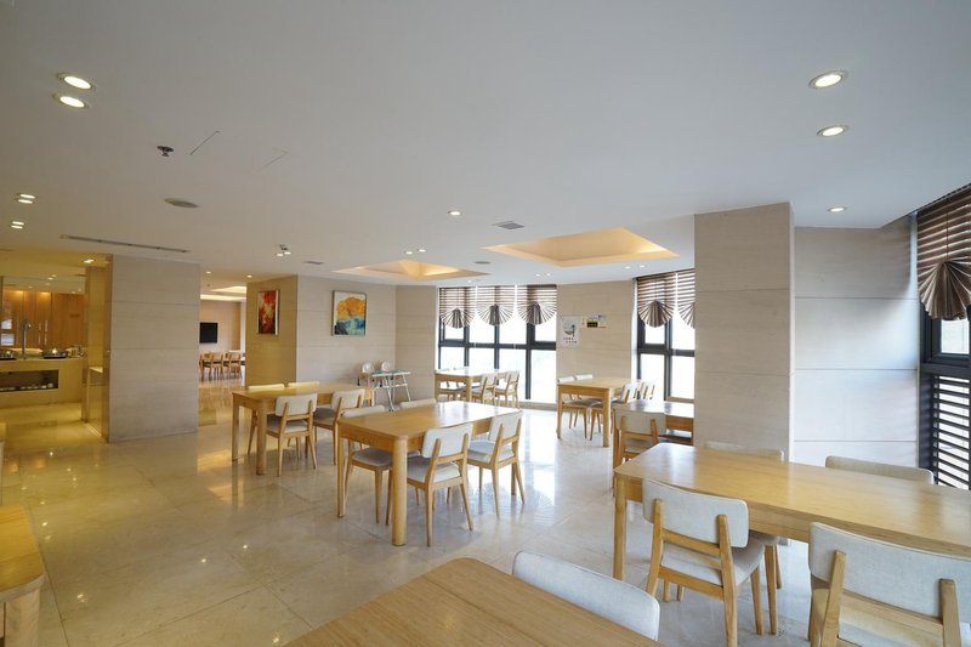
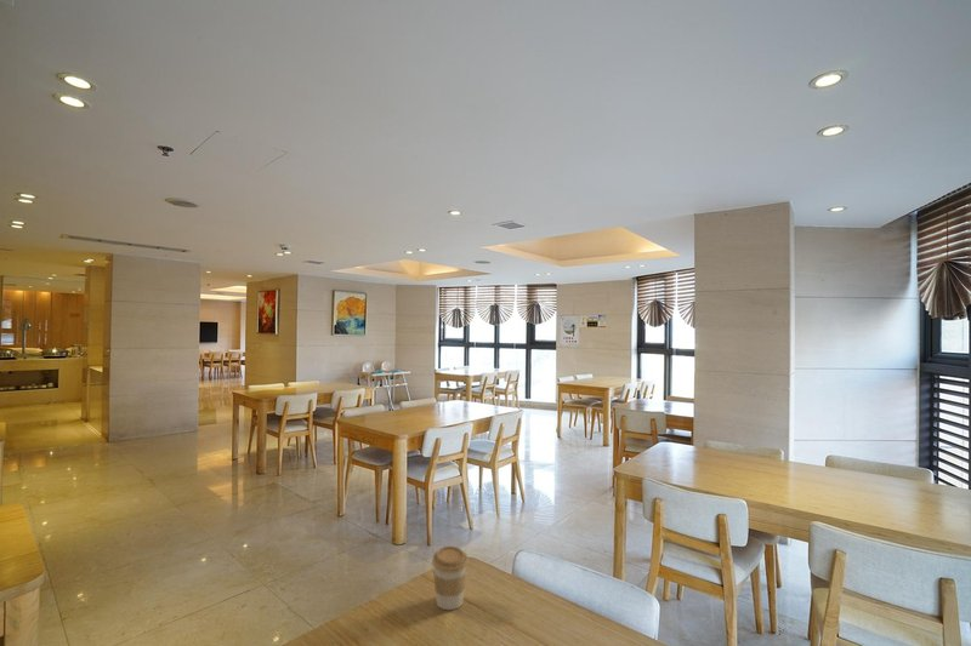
+ coffee cup [431,544,469,611]
